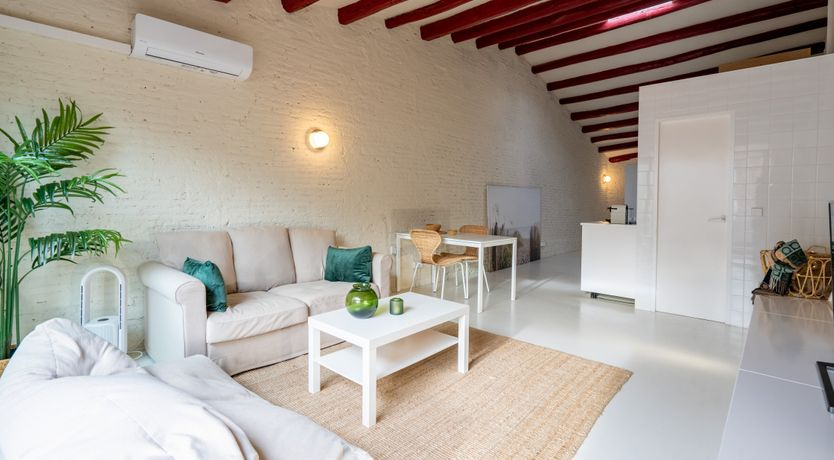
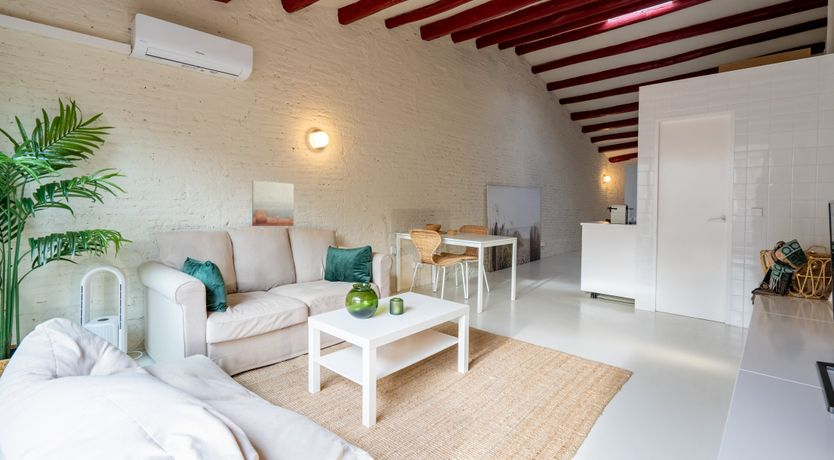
+ wall art [251,180,295,227]
